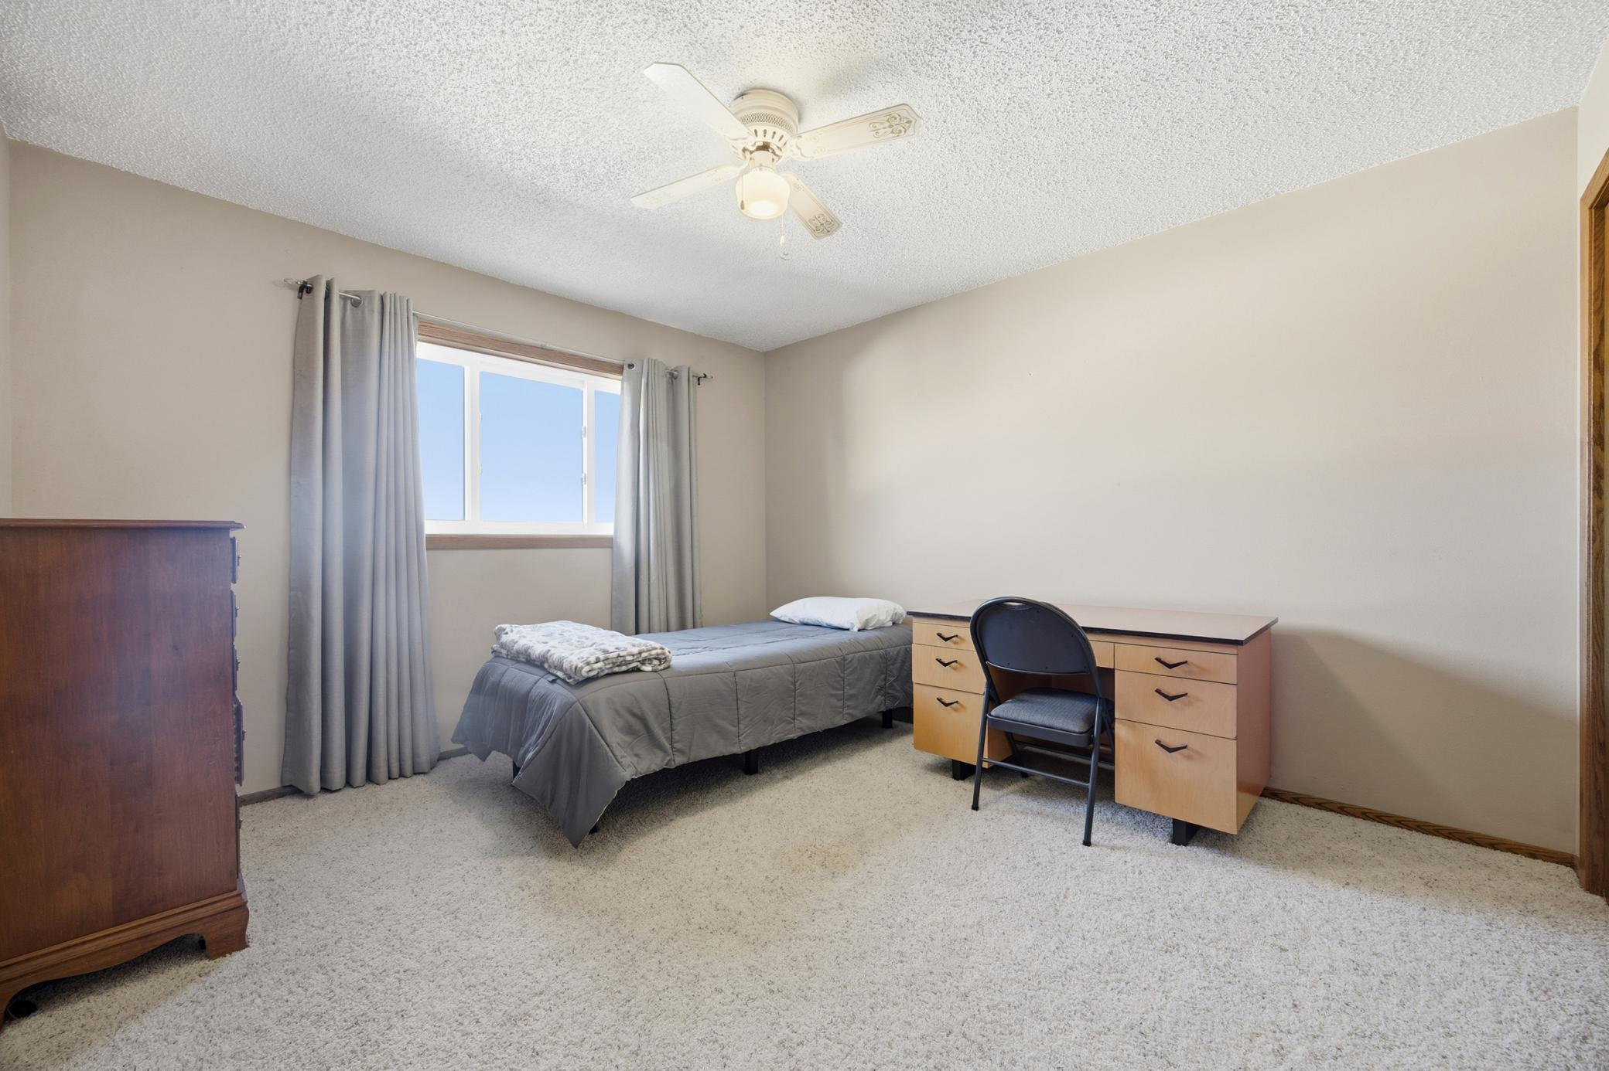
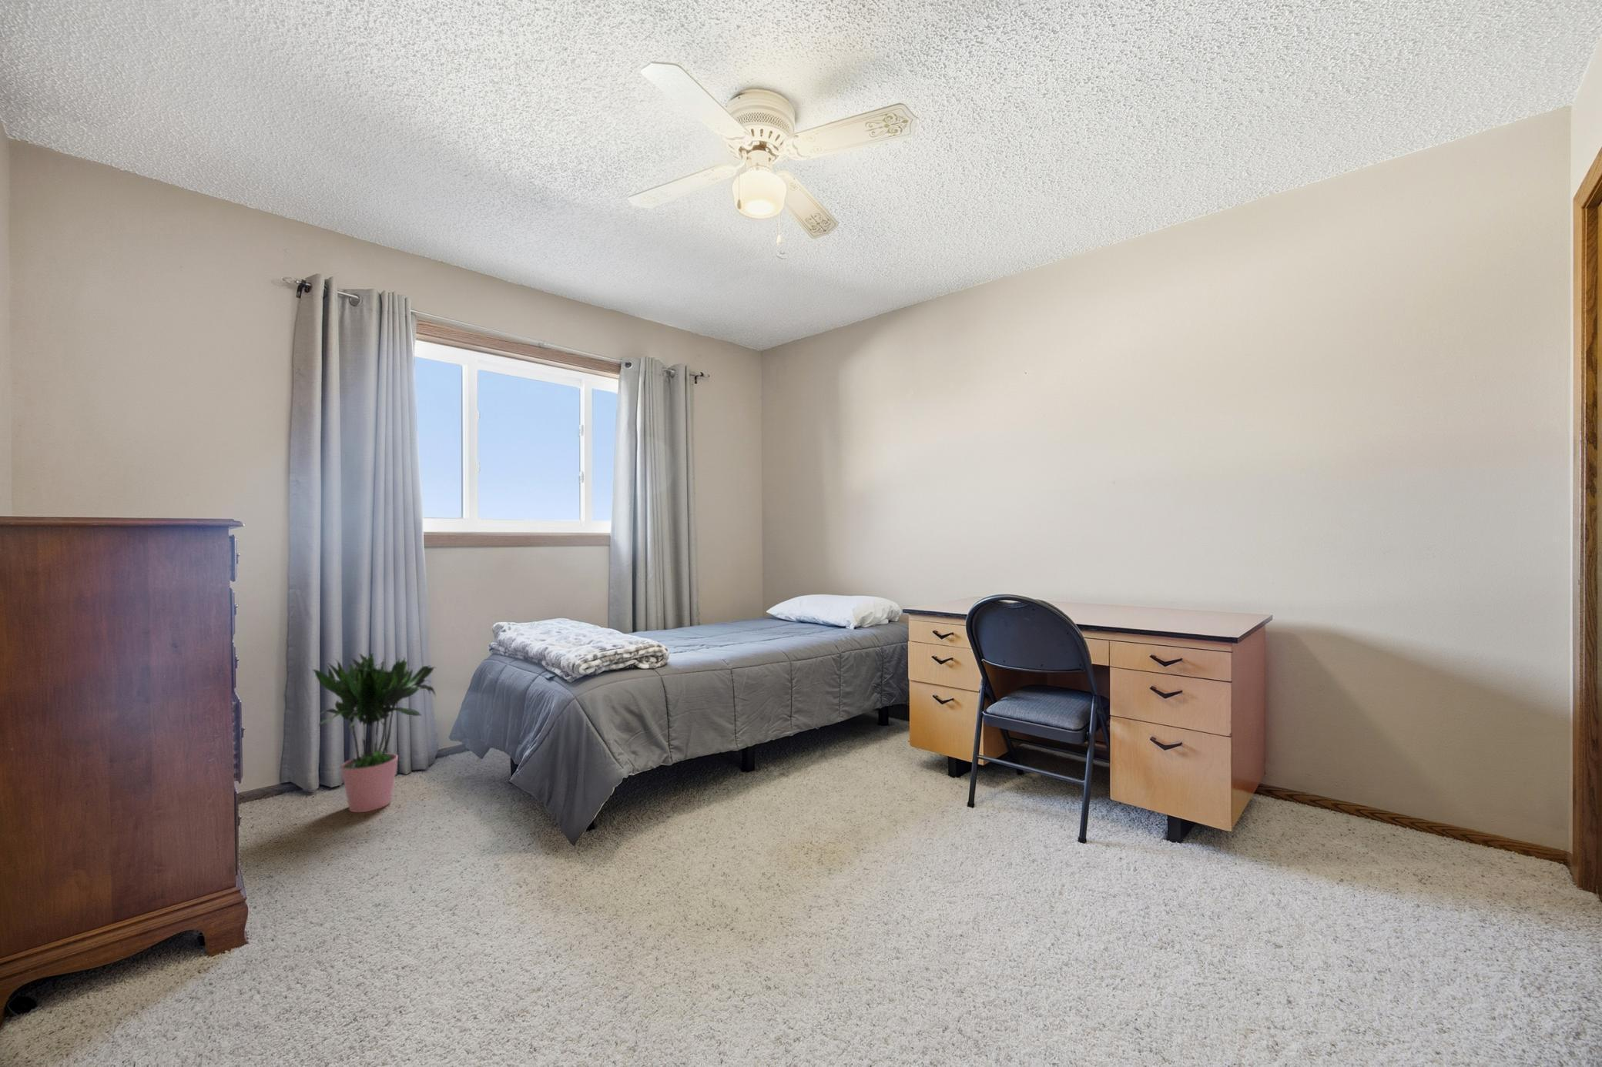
+ potted plant [312,653,437,813]
